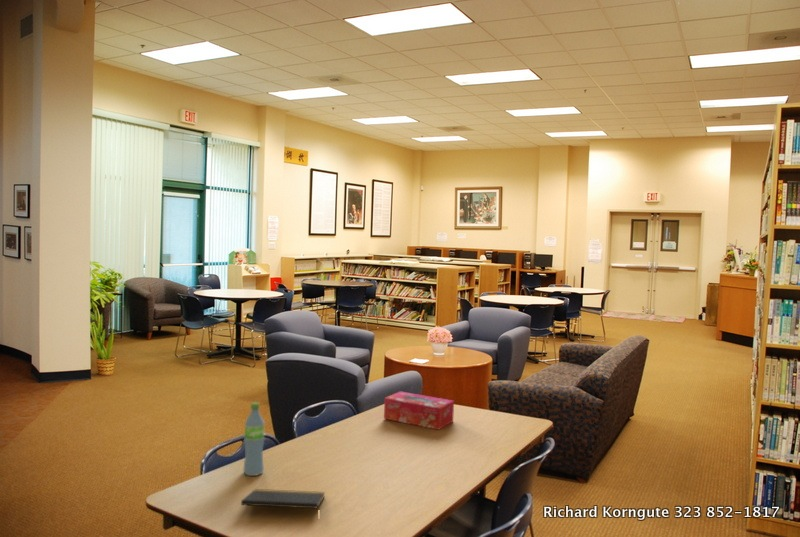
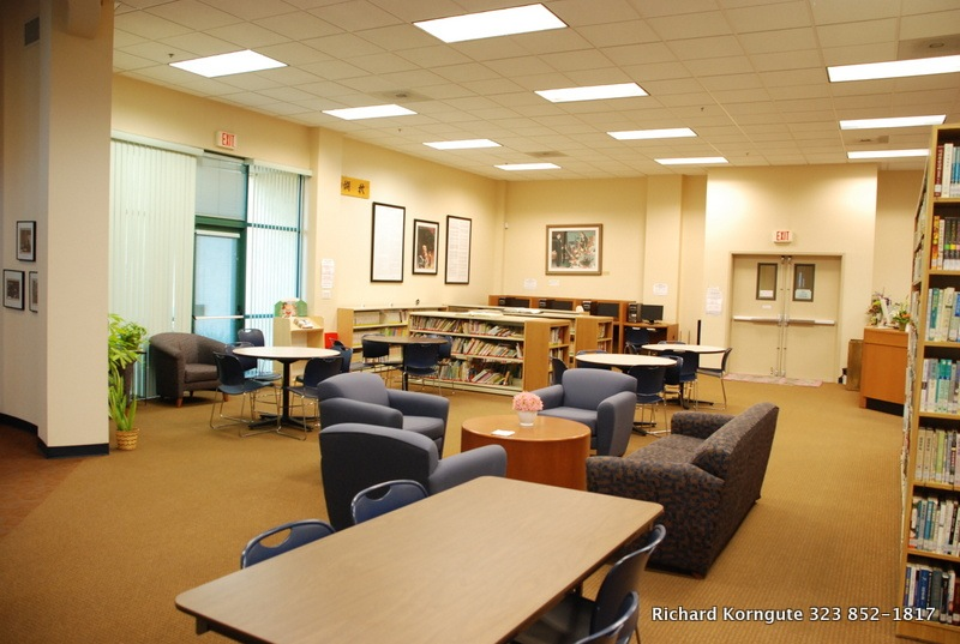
- notepad [240,488,326,509]
- tissue box [383,390,455,431]
- water bottle [242,401,266,477]
